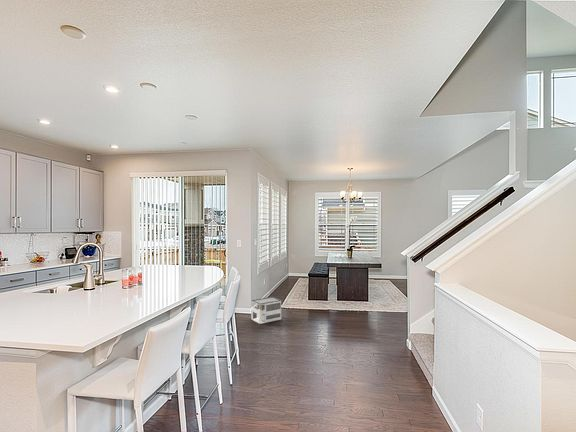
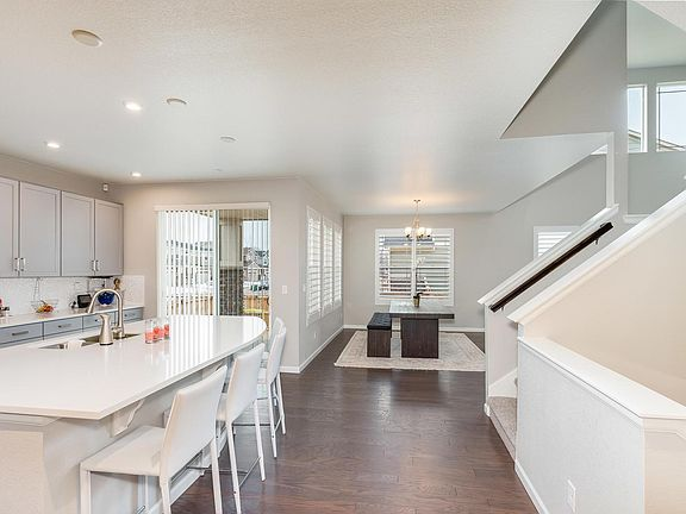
- architectural model [251,296,282,325]
